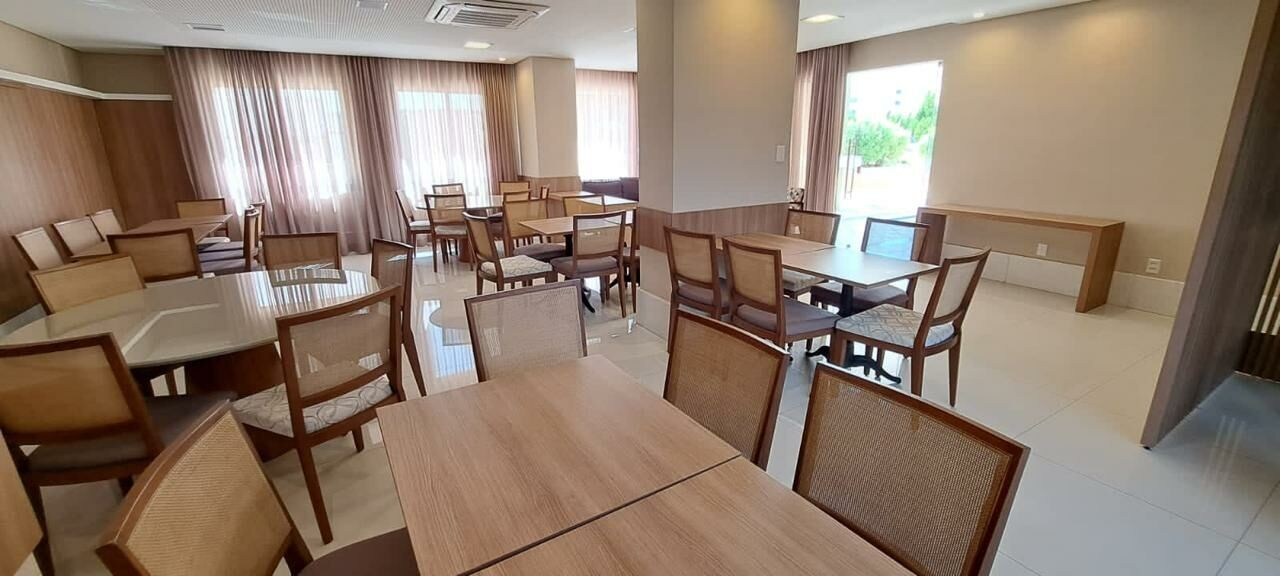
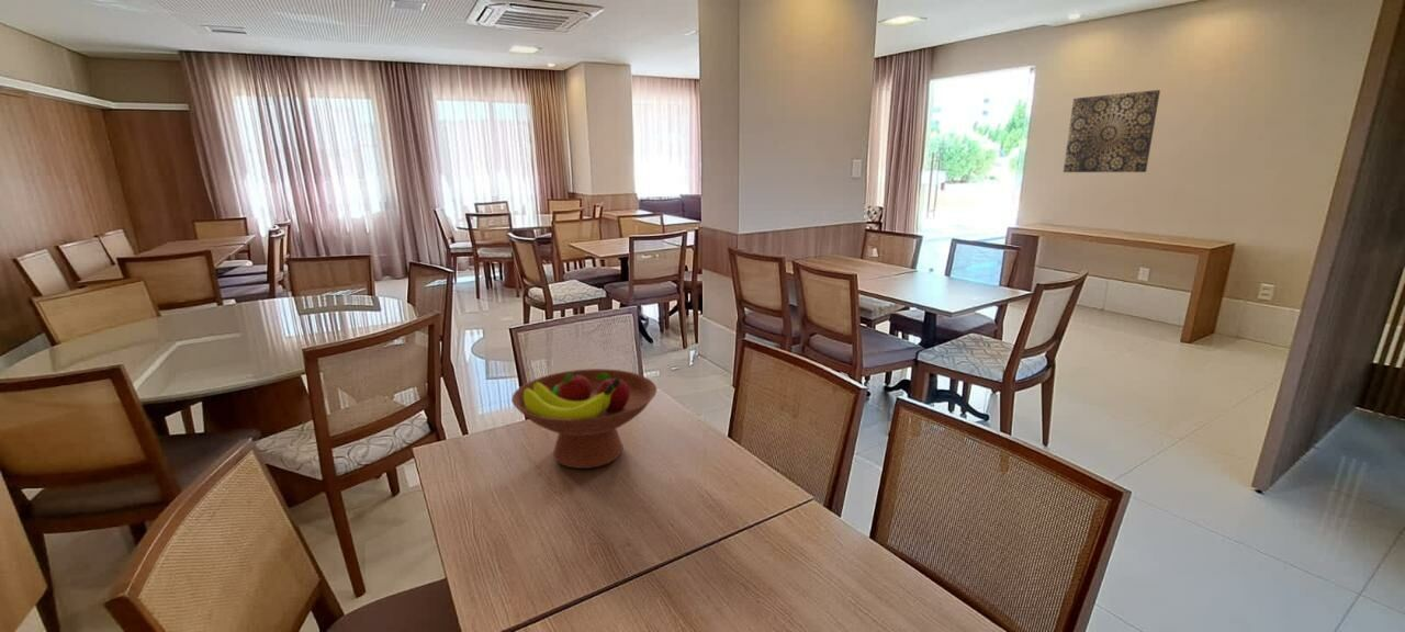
+ wall art [1063,89,1161,173]
+ fruit bowl [510,368,657,470]
